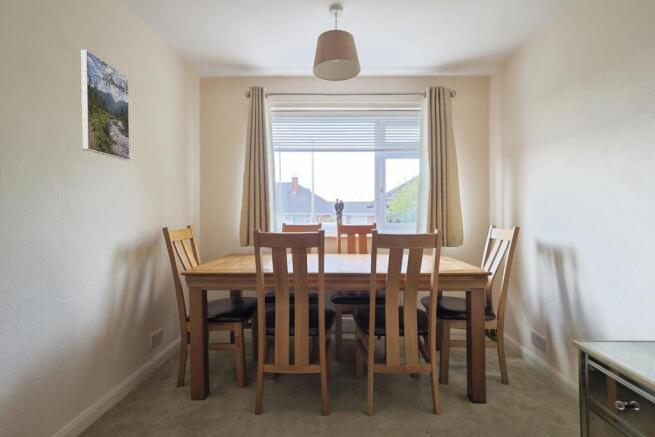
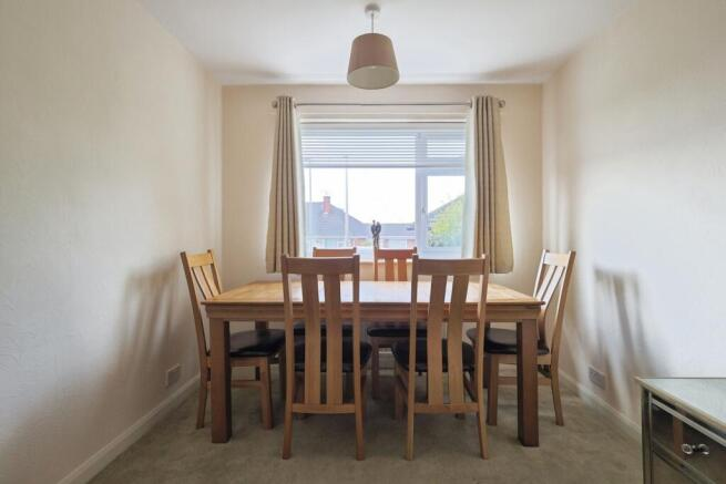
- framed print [79,48,131,161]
